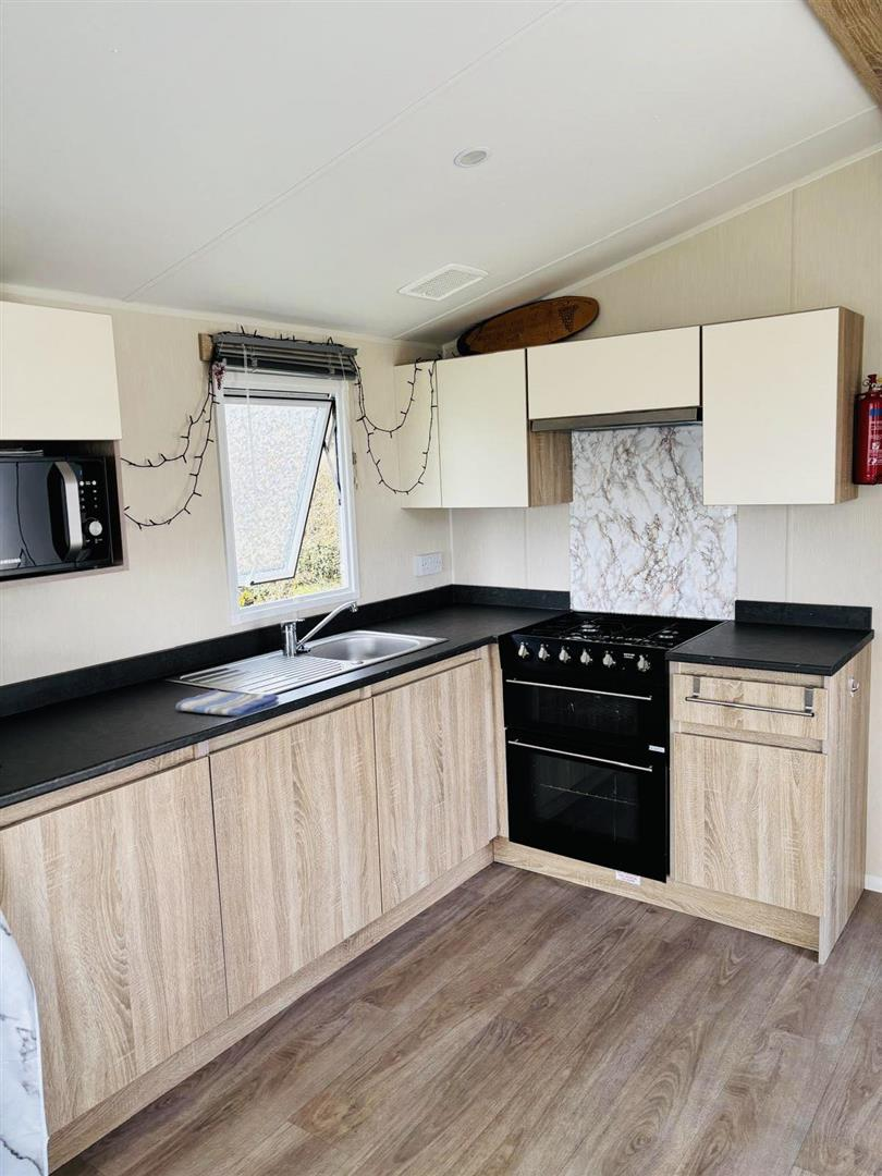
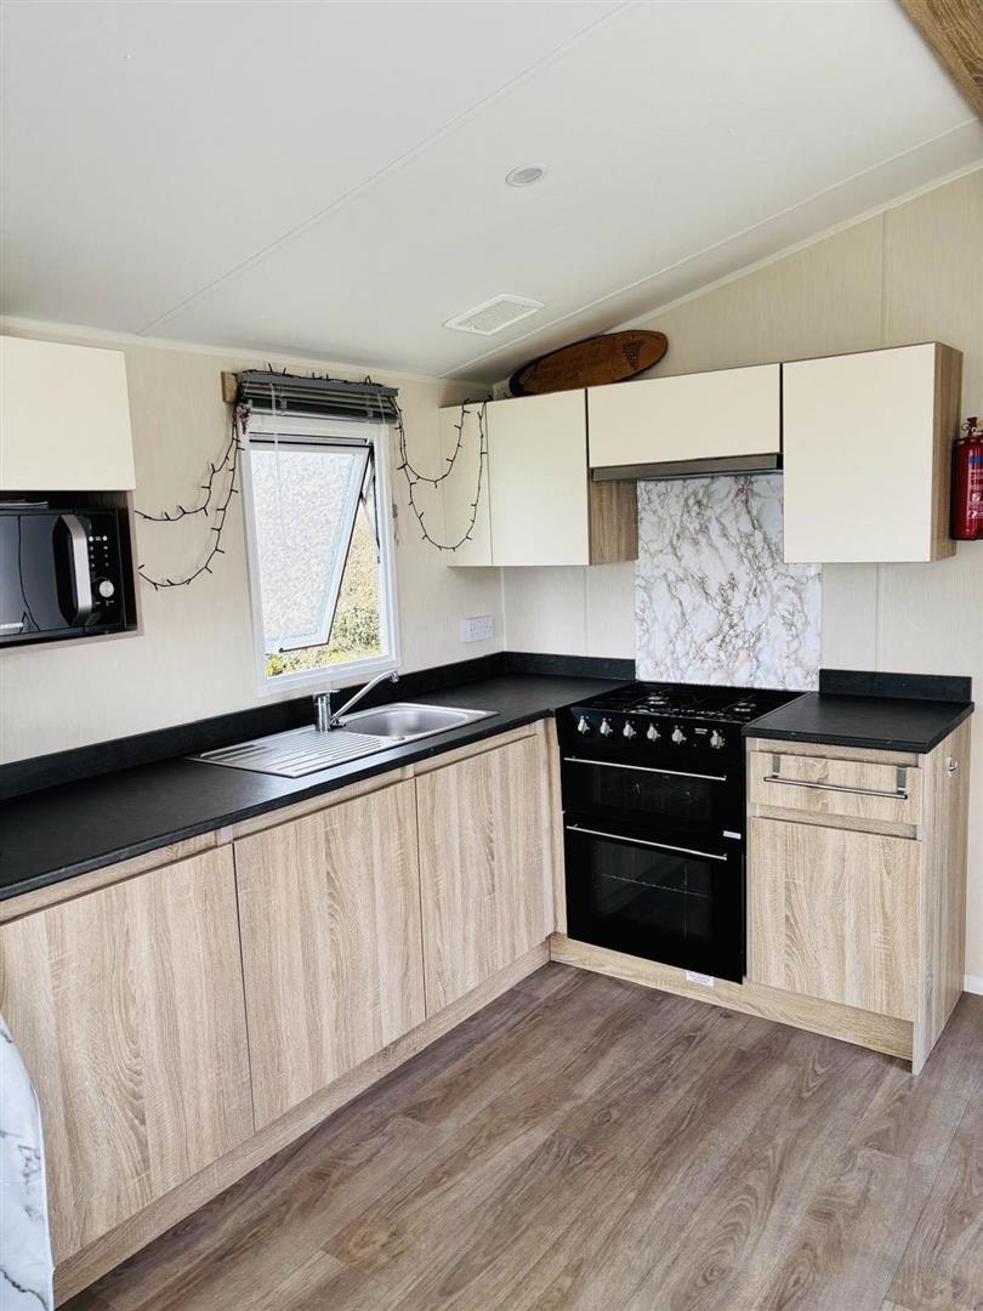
- dish towel [175,688,280,716]
